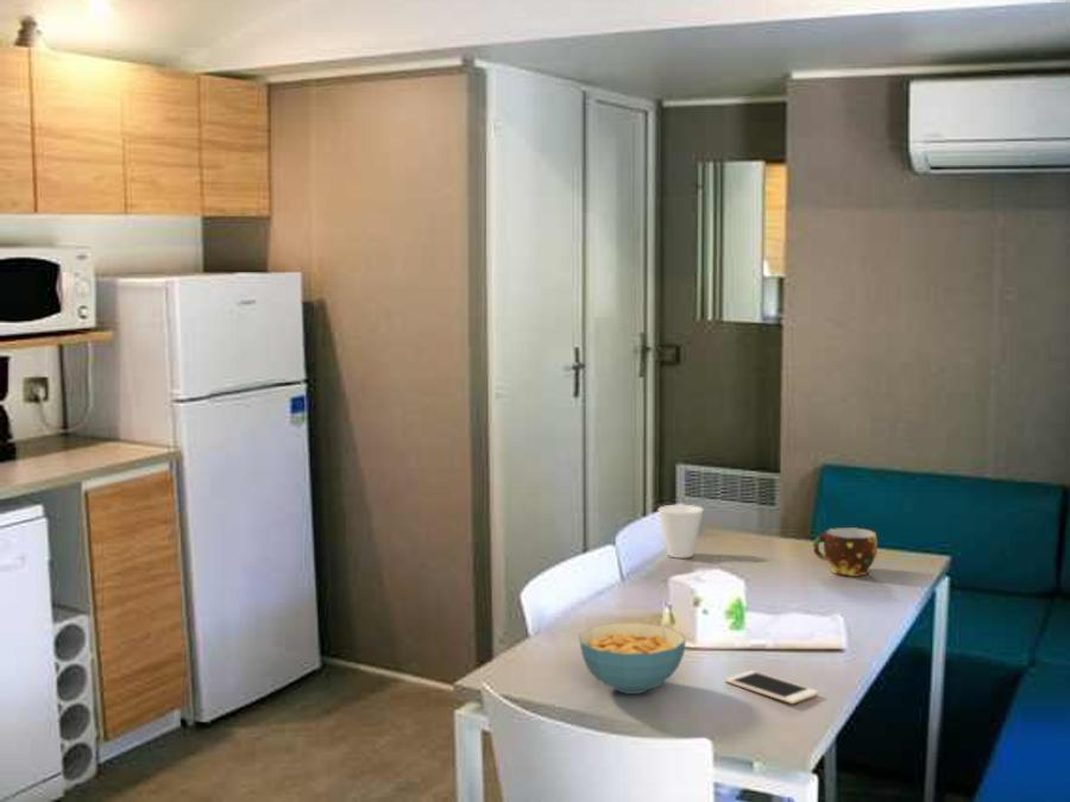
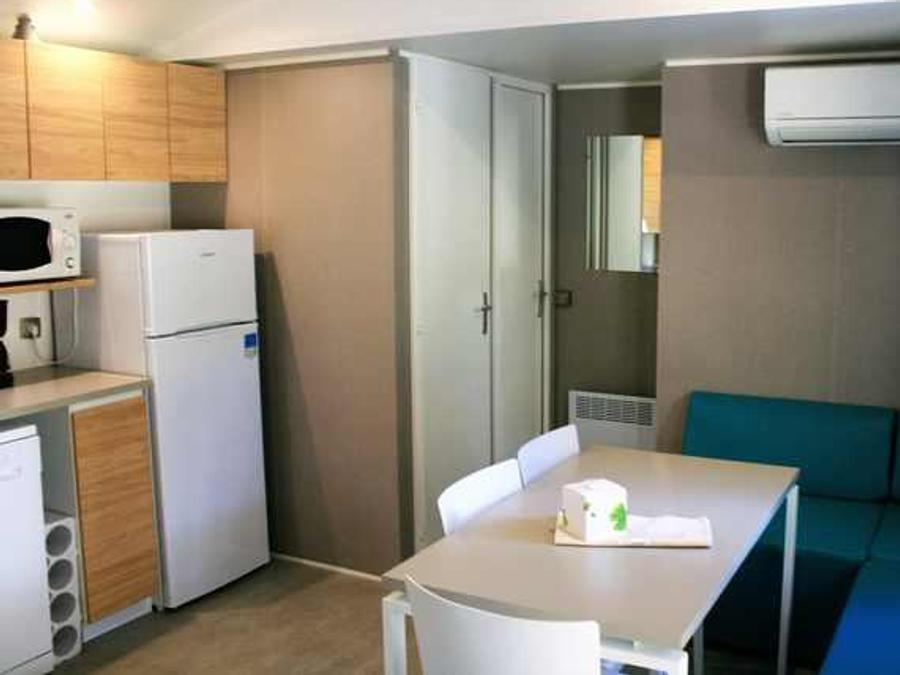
- cup [812,526,879,577]
- cup [657,504,705,560]
- cereal bowl [578,621,687,695]
- cell phone [724,670,819,705]
